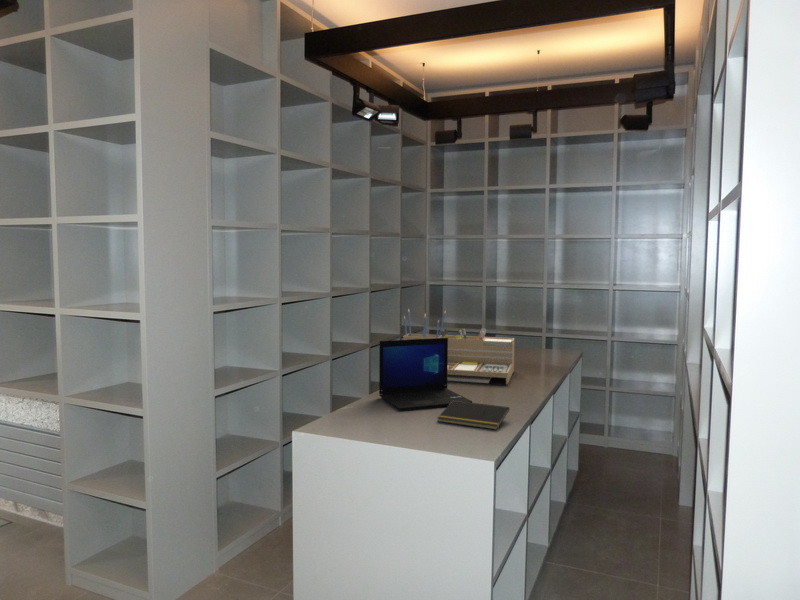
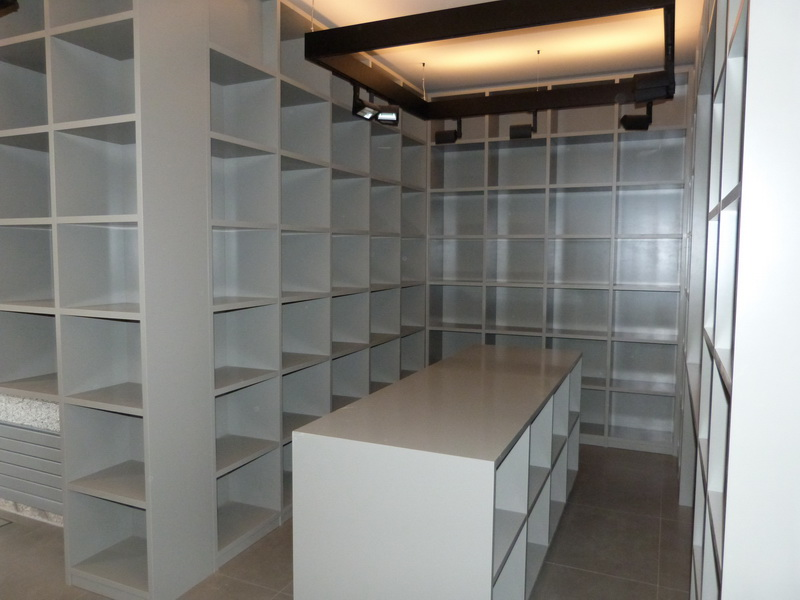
- notepad [436,400,510,431]
- laptop [378,338,473,411]
- desk organizer [402,308,515,386]
